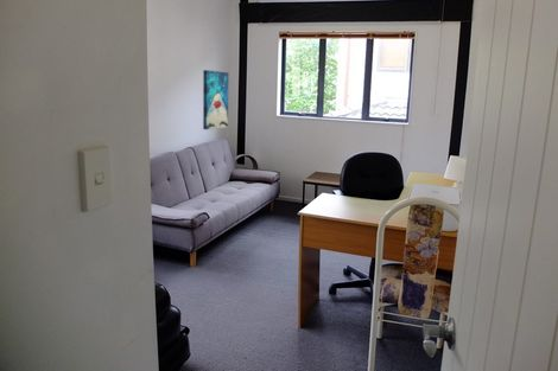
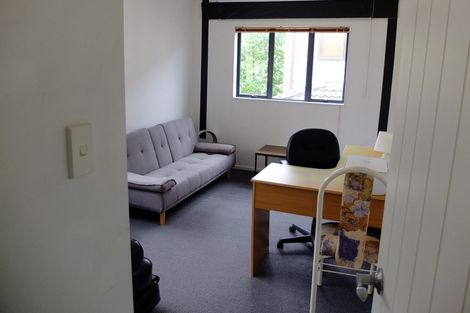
- wall art [202,69,229,130]
